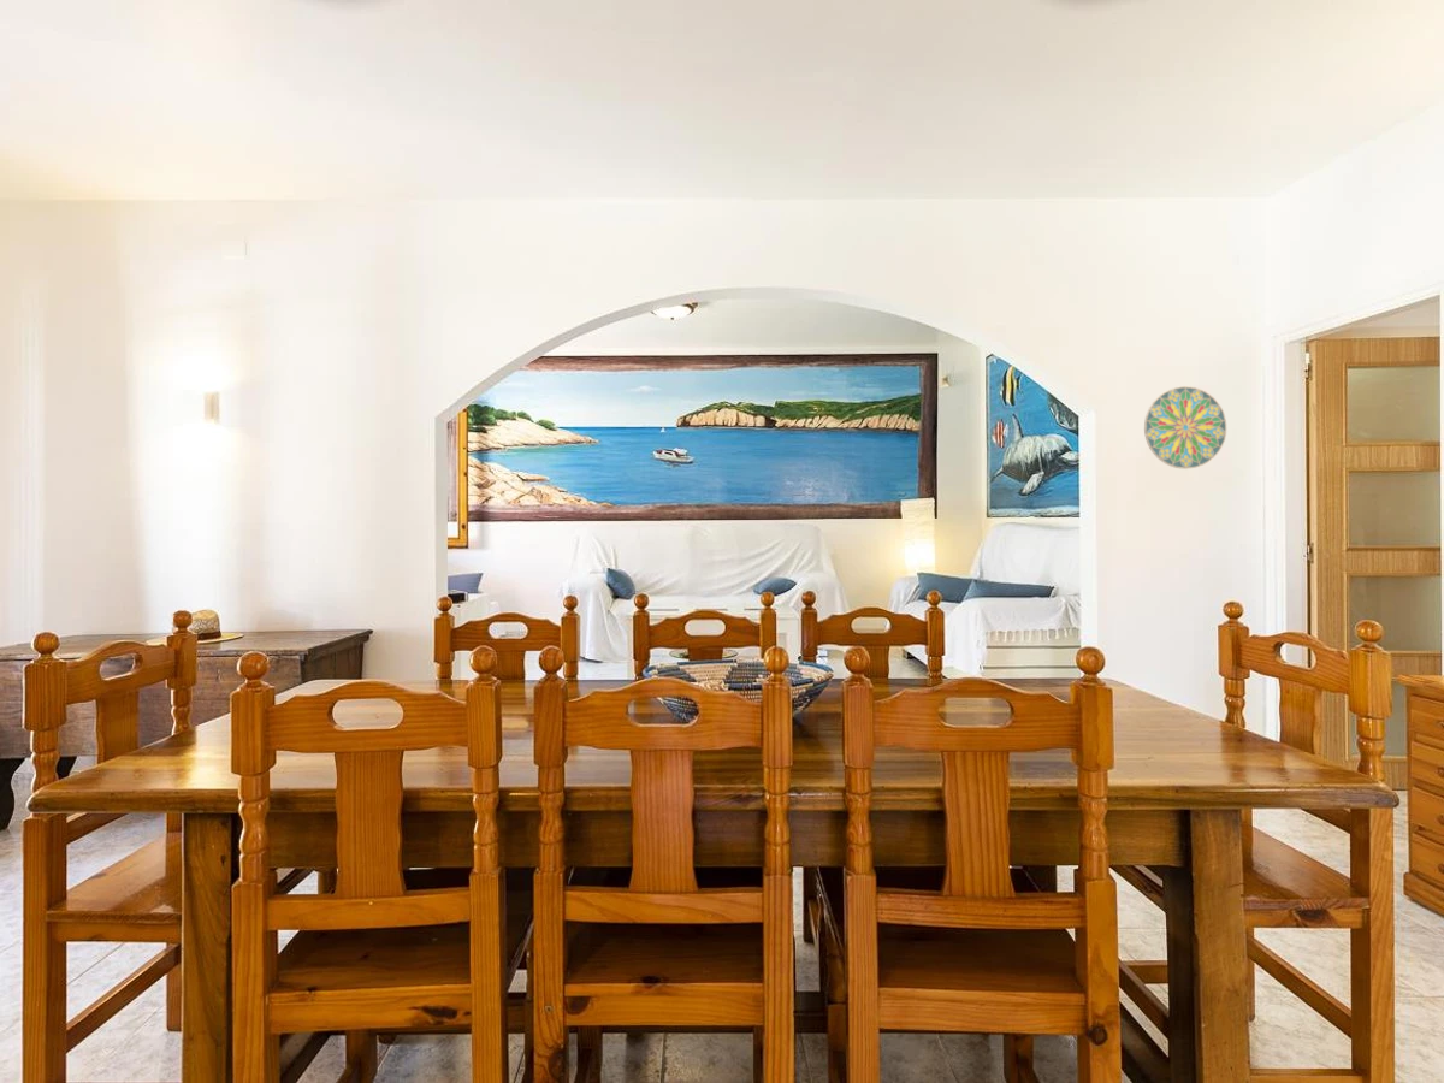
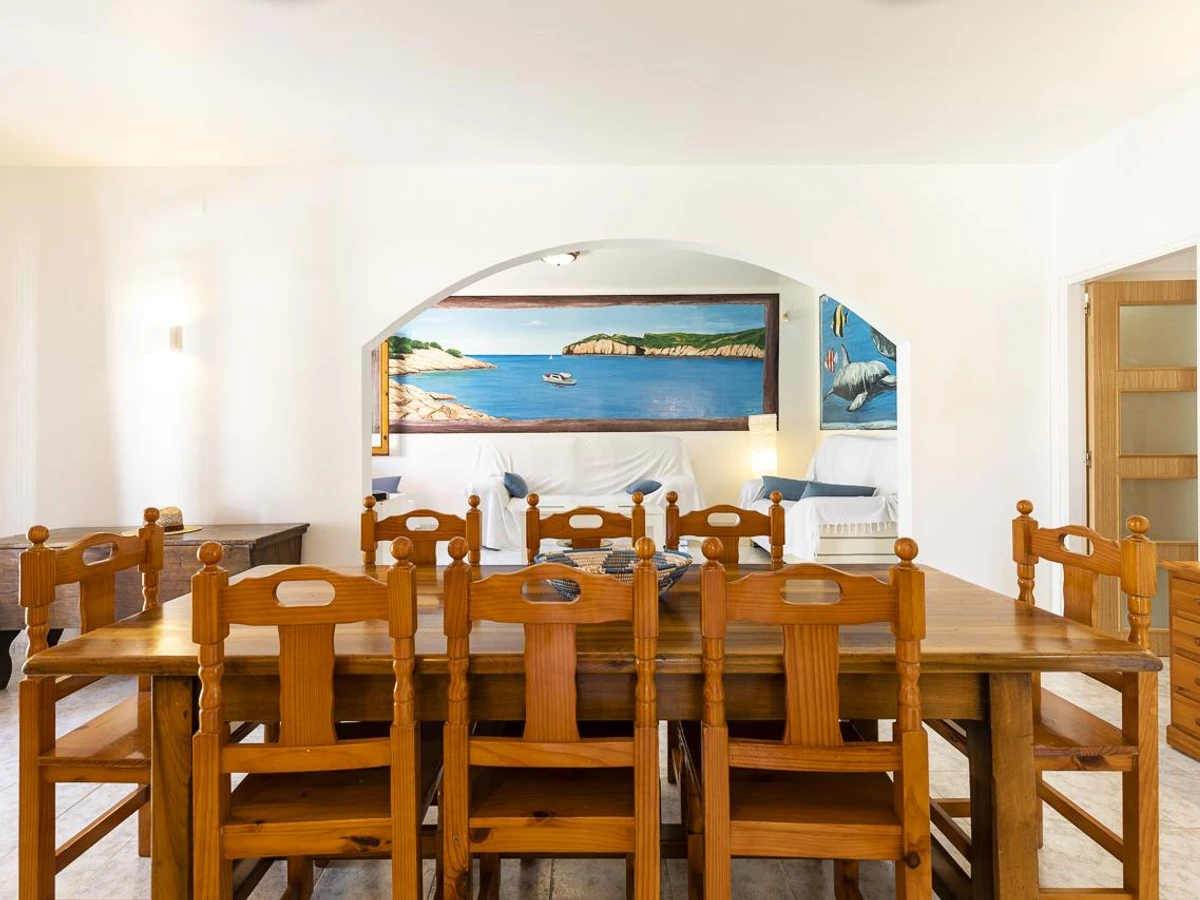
- decorative plate [1143,385,1227,471]
